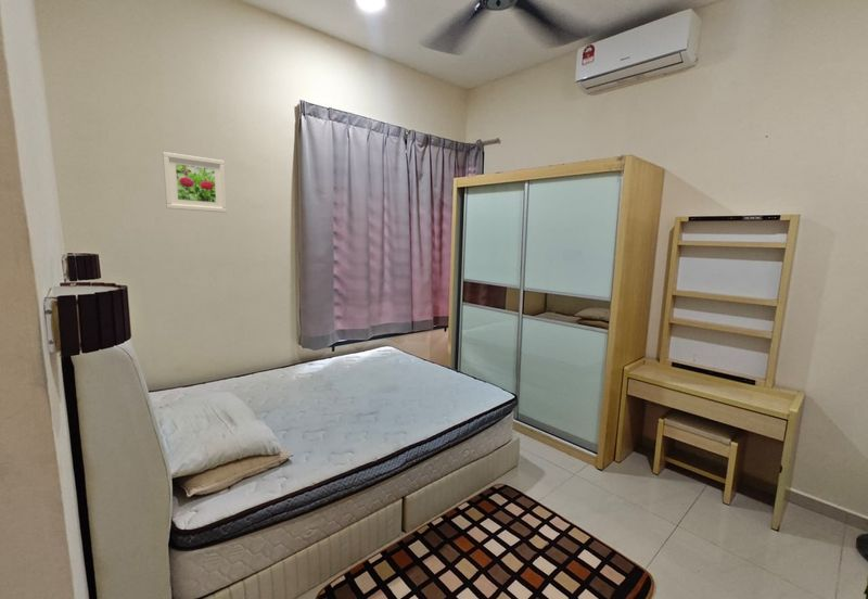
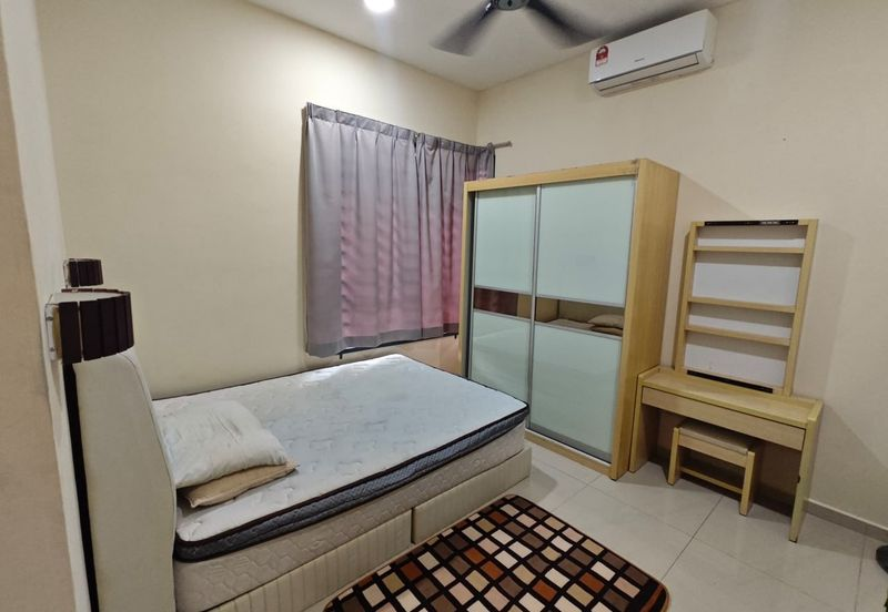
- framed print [162,151,228,214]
